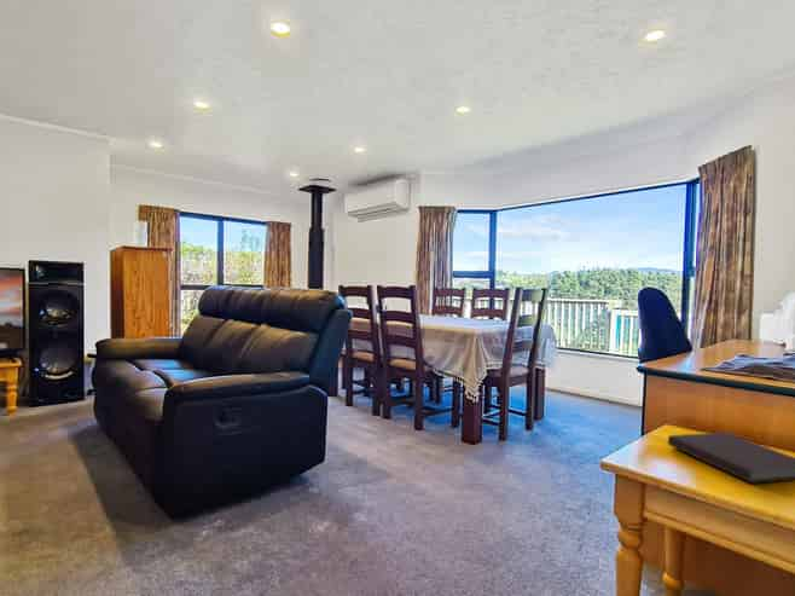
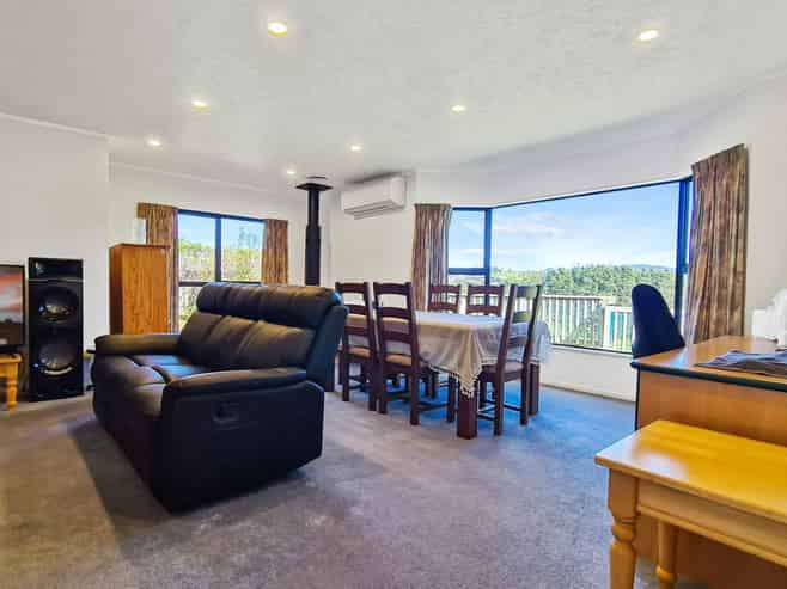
- notebook [667,432,795,485]
